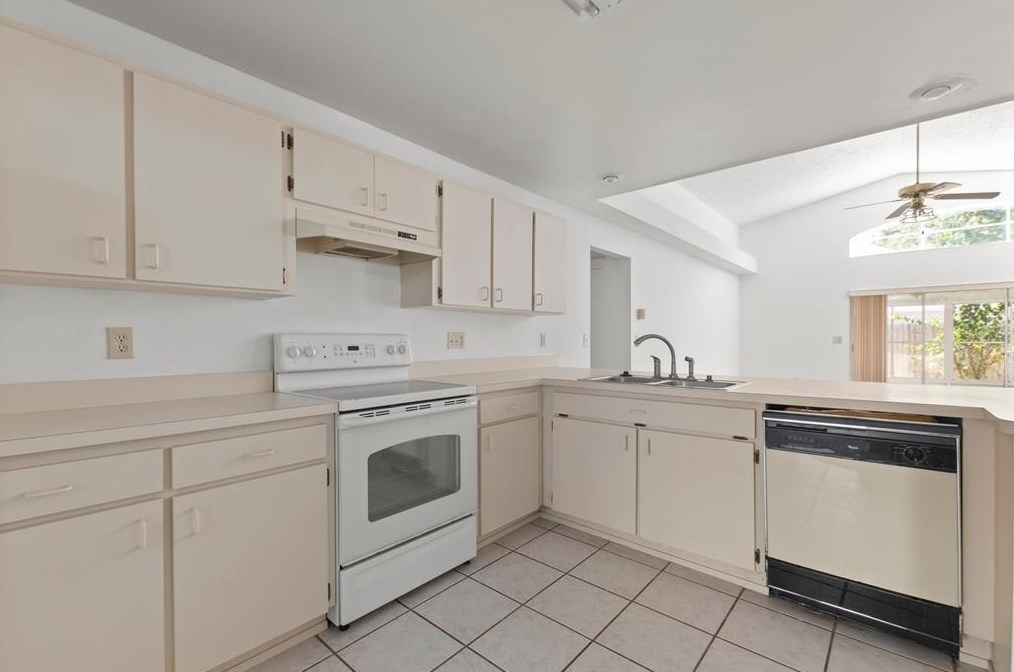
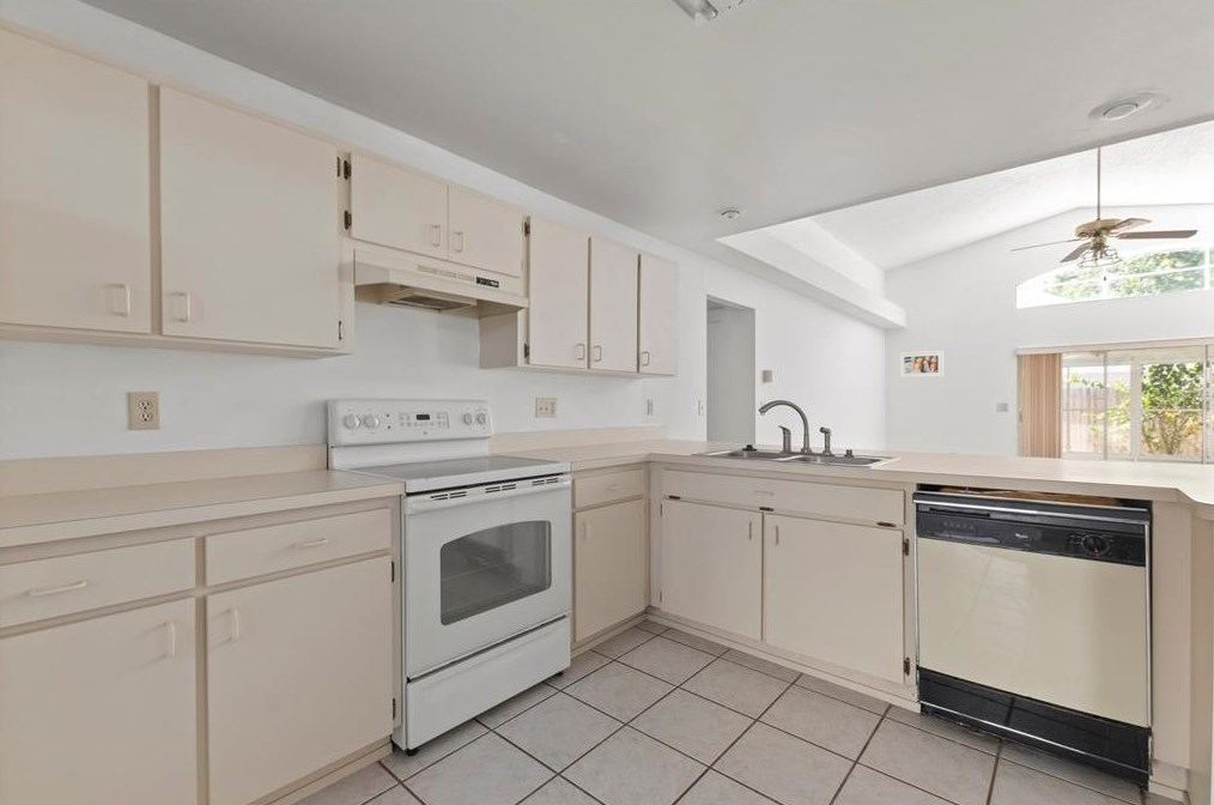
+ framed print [898,350,945,379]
